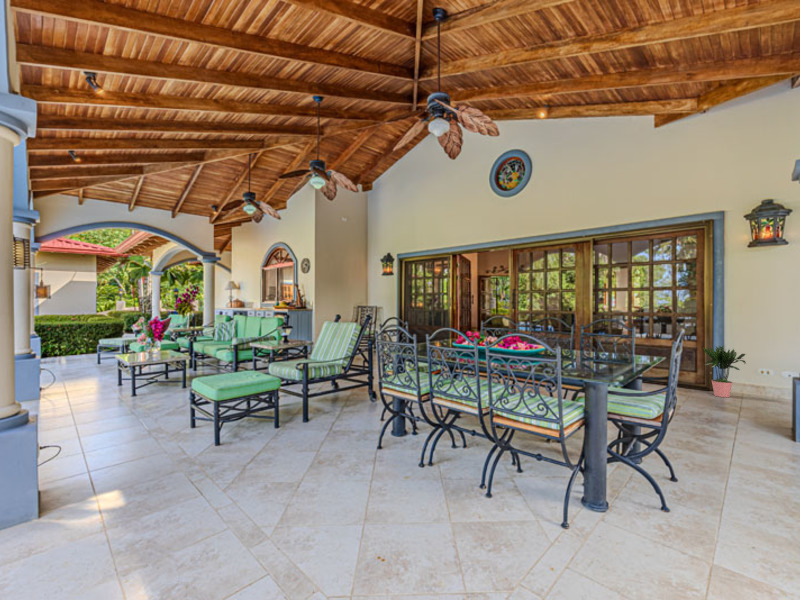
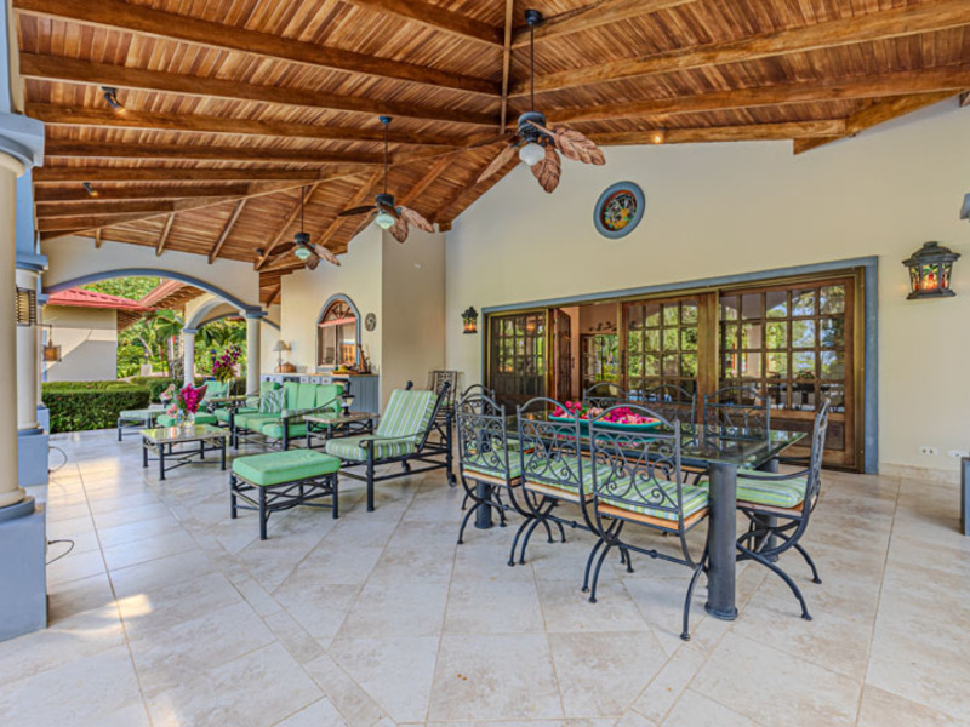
- potted plant [702,345,747,398]
